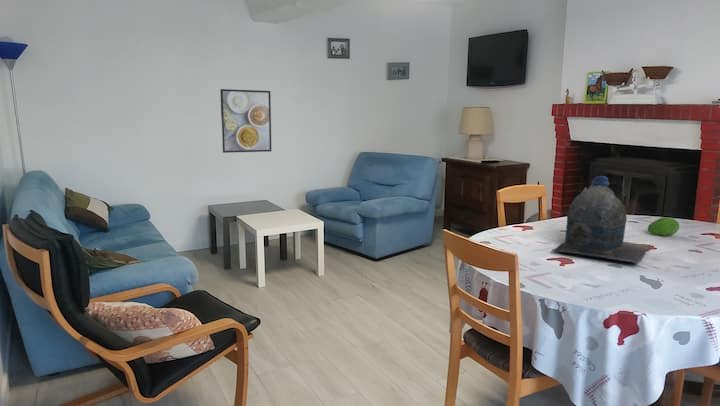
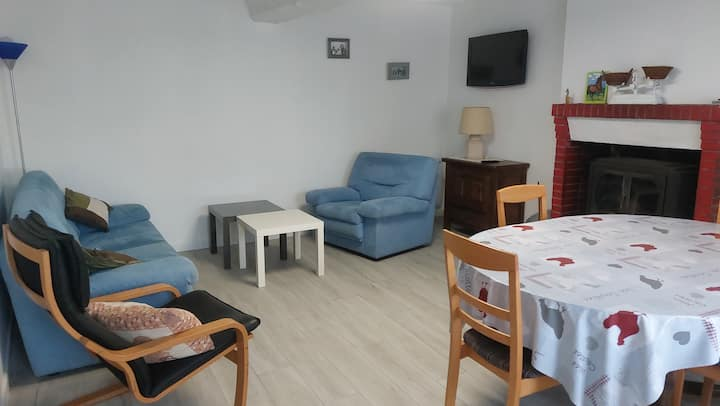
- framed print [219,88,272,154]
- fruit [647,216,680,237]
- water jug [551,175,650,264]
